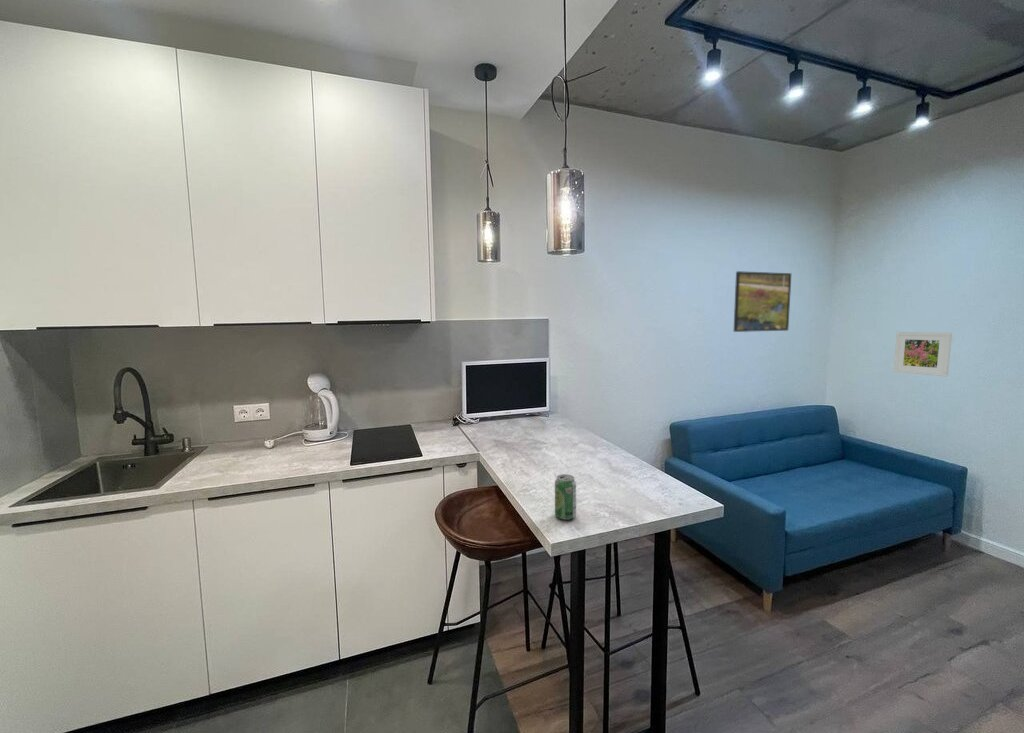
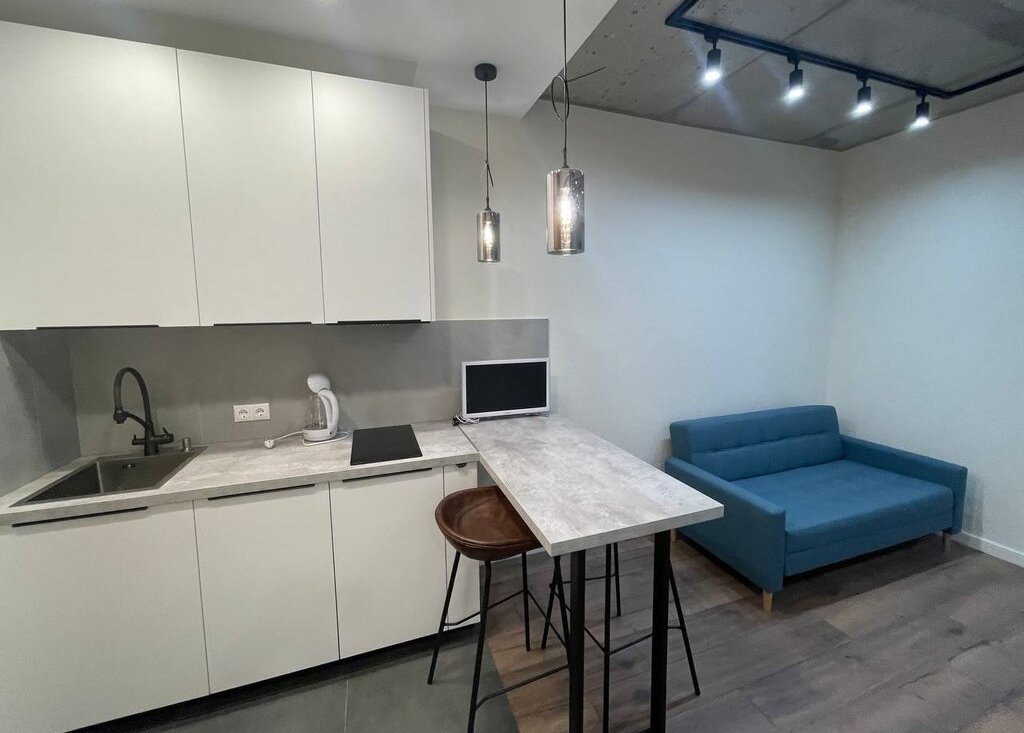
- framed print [892,331,953,377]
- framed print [733,270,792,333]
- beverage can [554,473,577,521]
